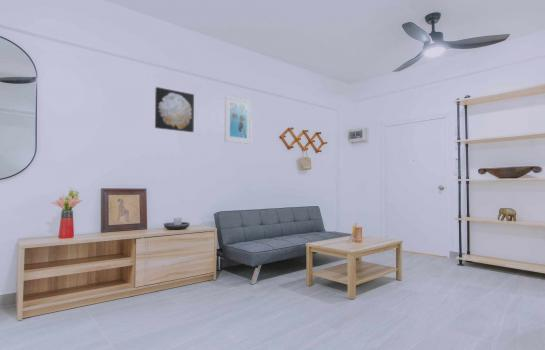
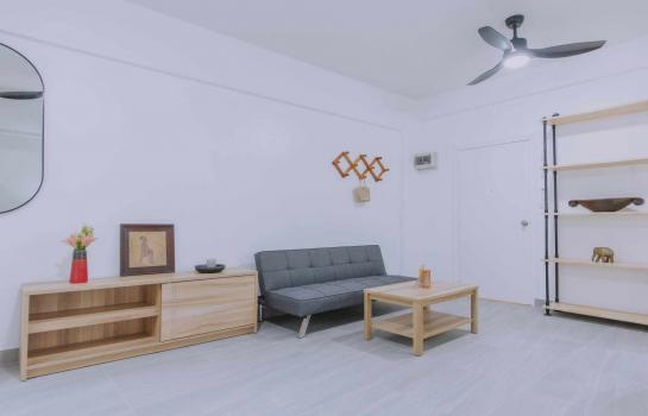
- wall art [154,86,195,133]
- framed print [223,95,253,145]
